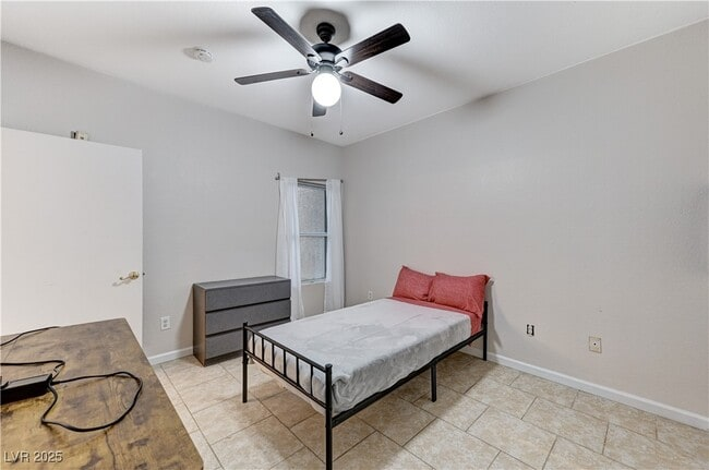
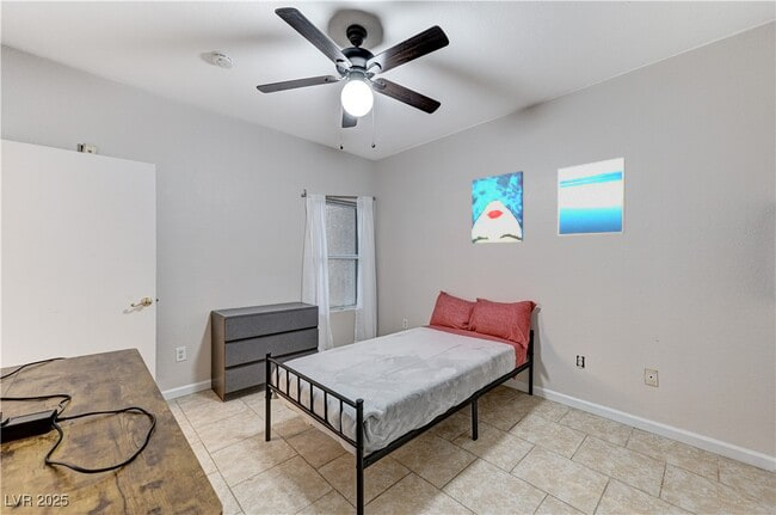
+ wall art [472,170,524,244]
+ wall art [556,157,626,238]
